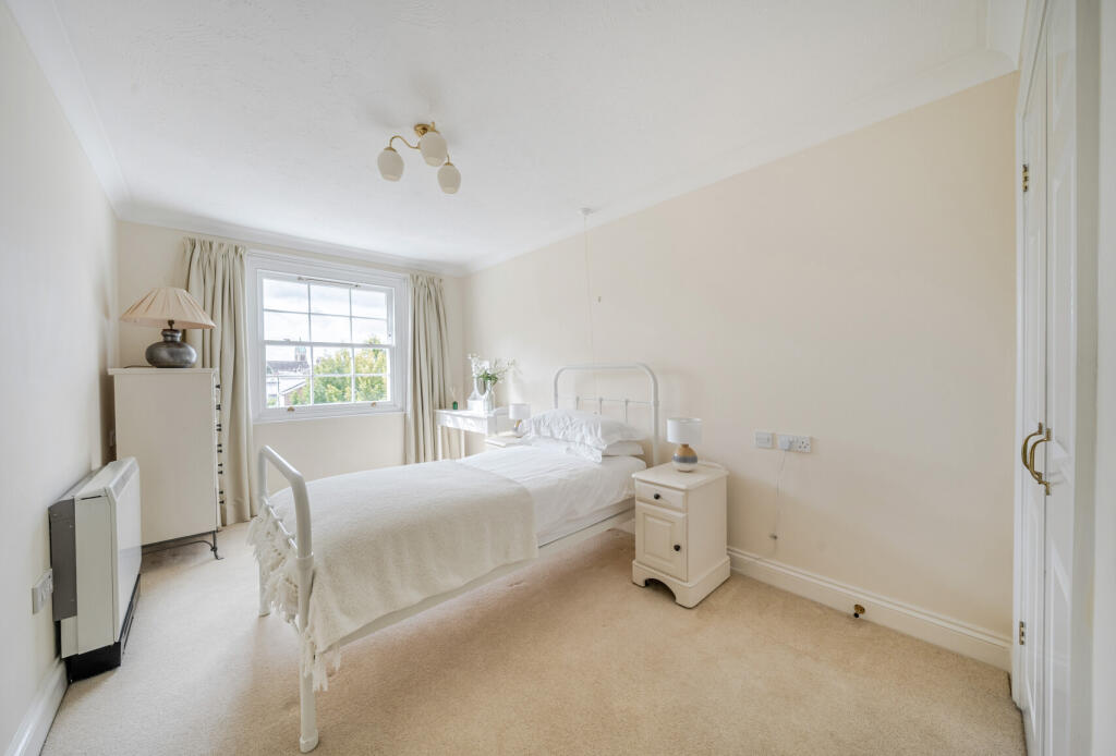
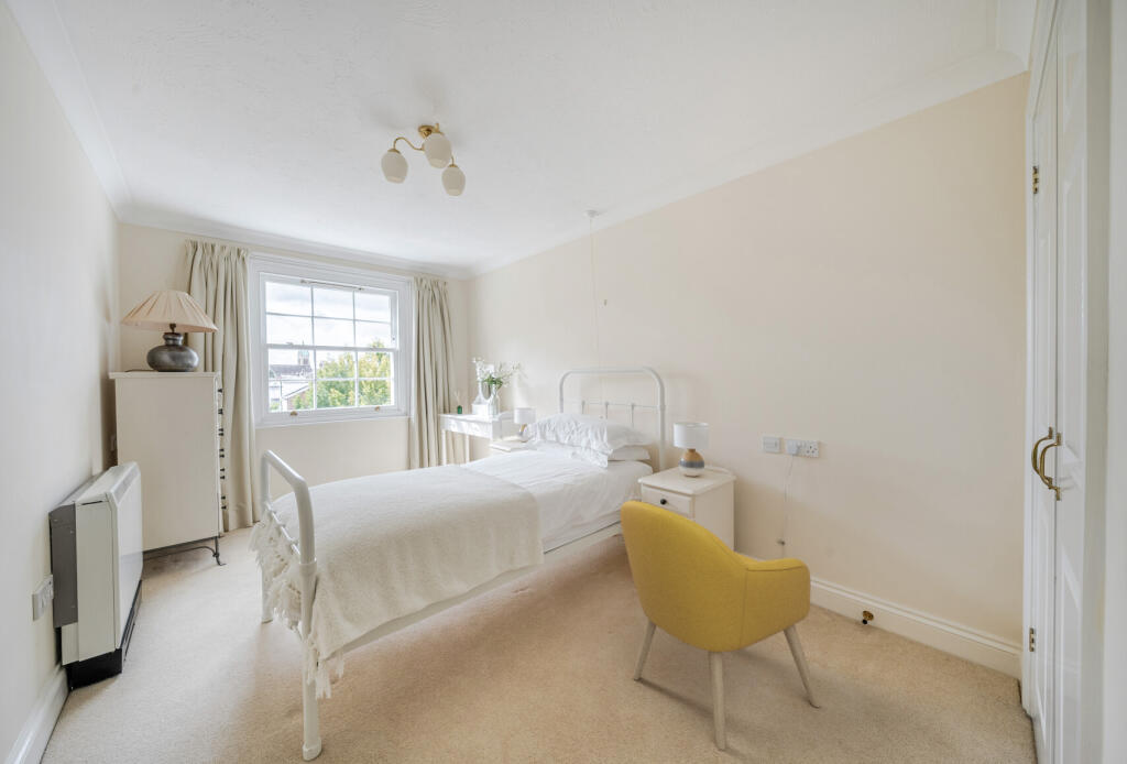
+ armchair [619,500,821,751]
